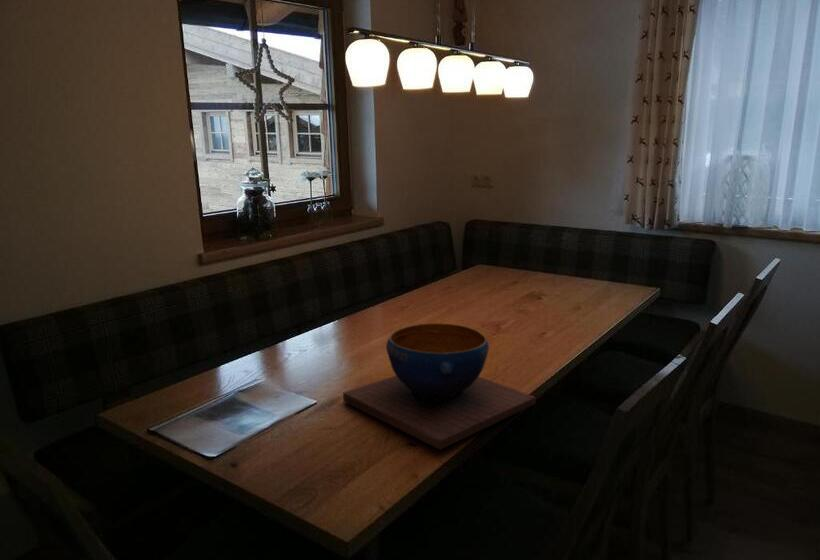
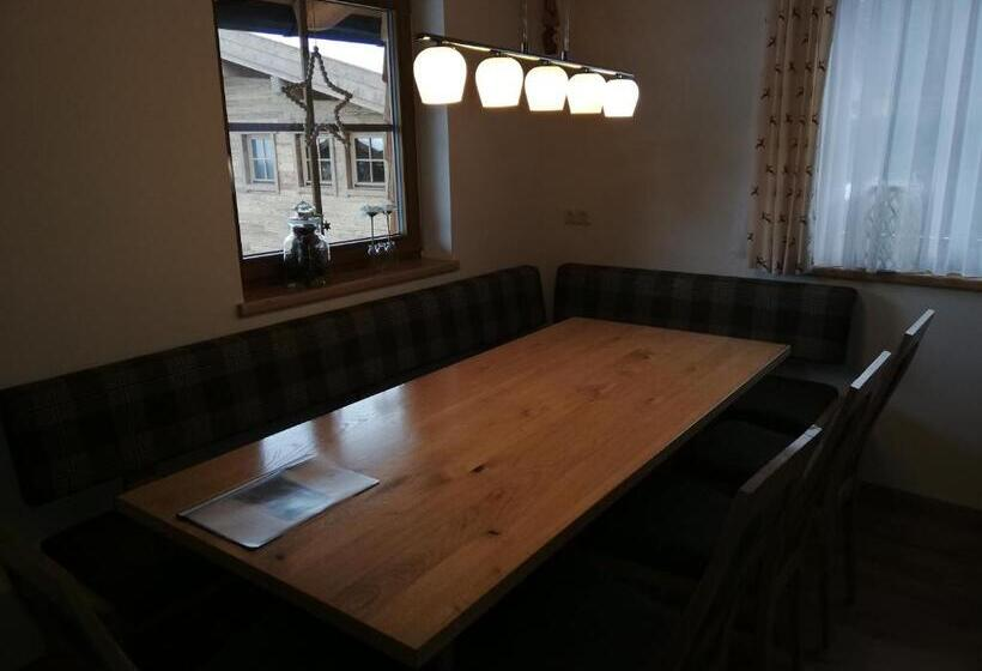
- decorative bowl [342,322,537,451]
